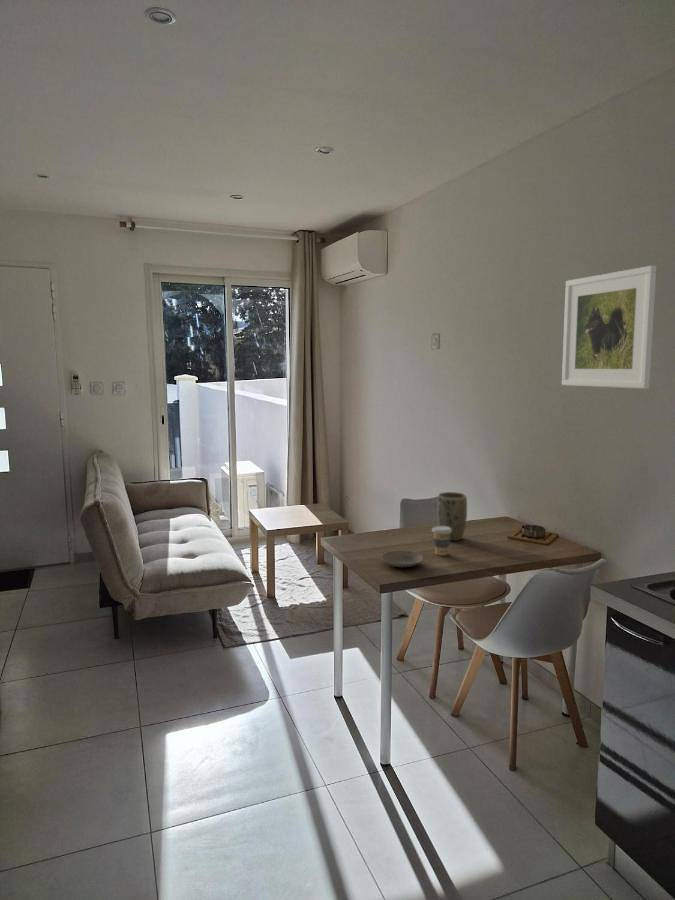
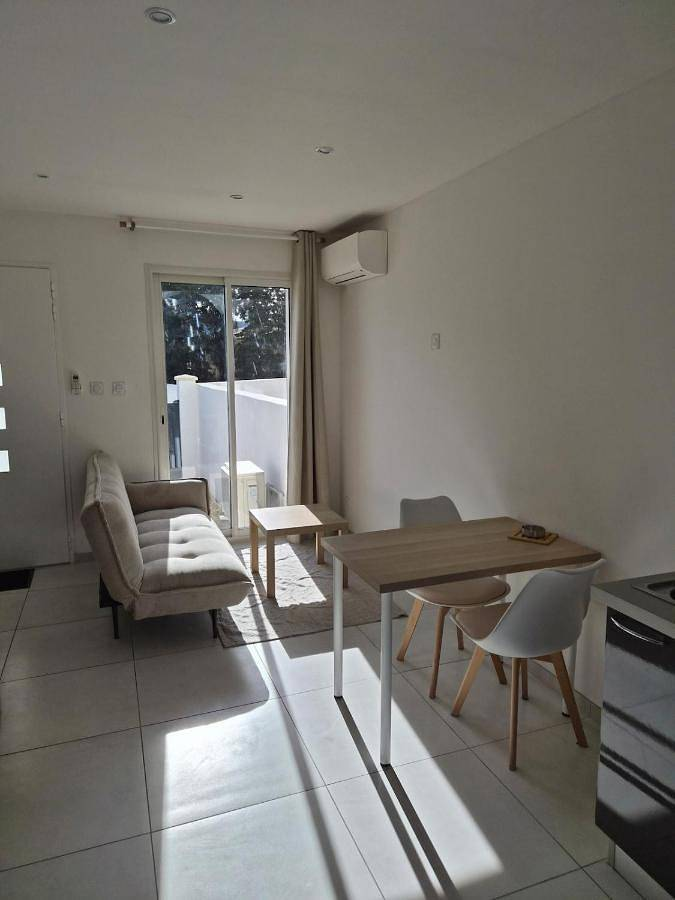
- plant pot [436,491,468,542]
- coffee cup [431,525,452,557]
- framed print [561,265,657,390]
- plate [380,550,425,568]
